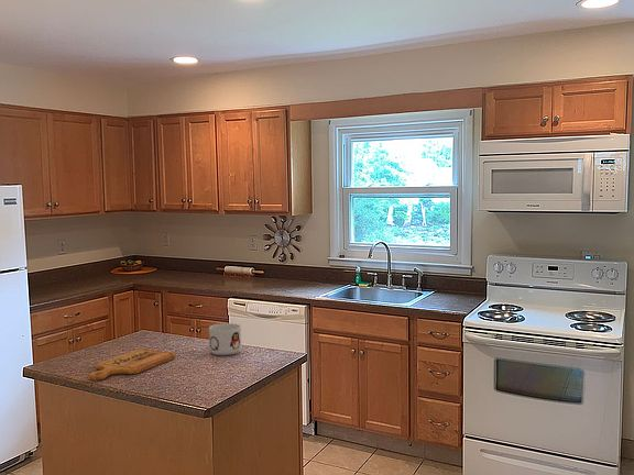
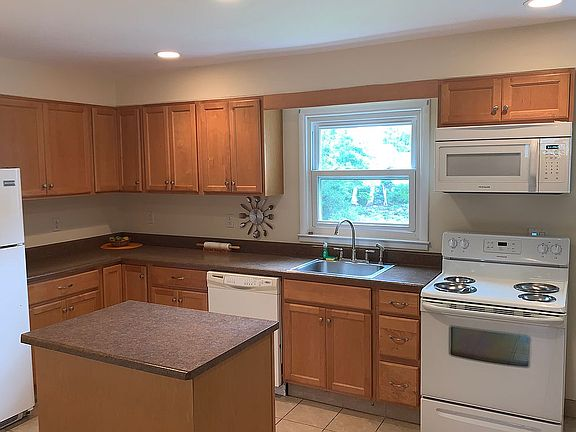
- mug [208,322,242,356]
- cutting board [88,349,176,382]
